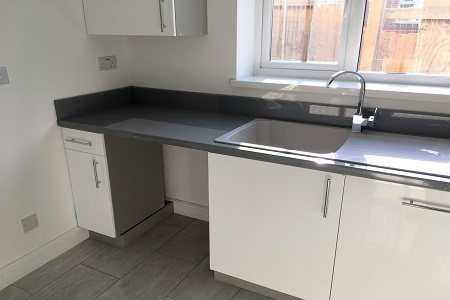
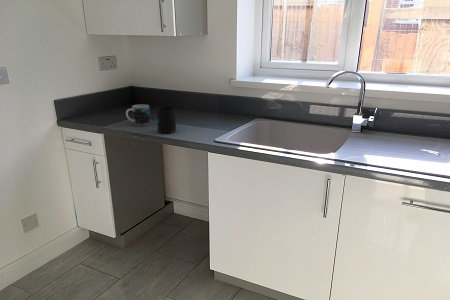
+ mug [125,103,152,126]
+ mug [155,106,177,134]
